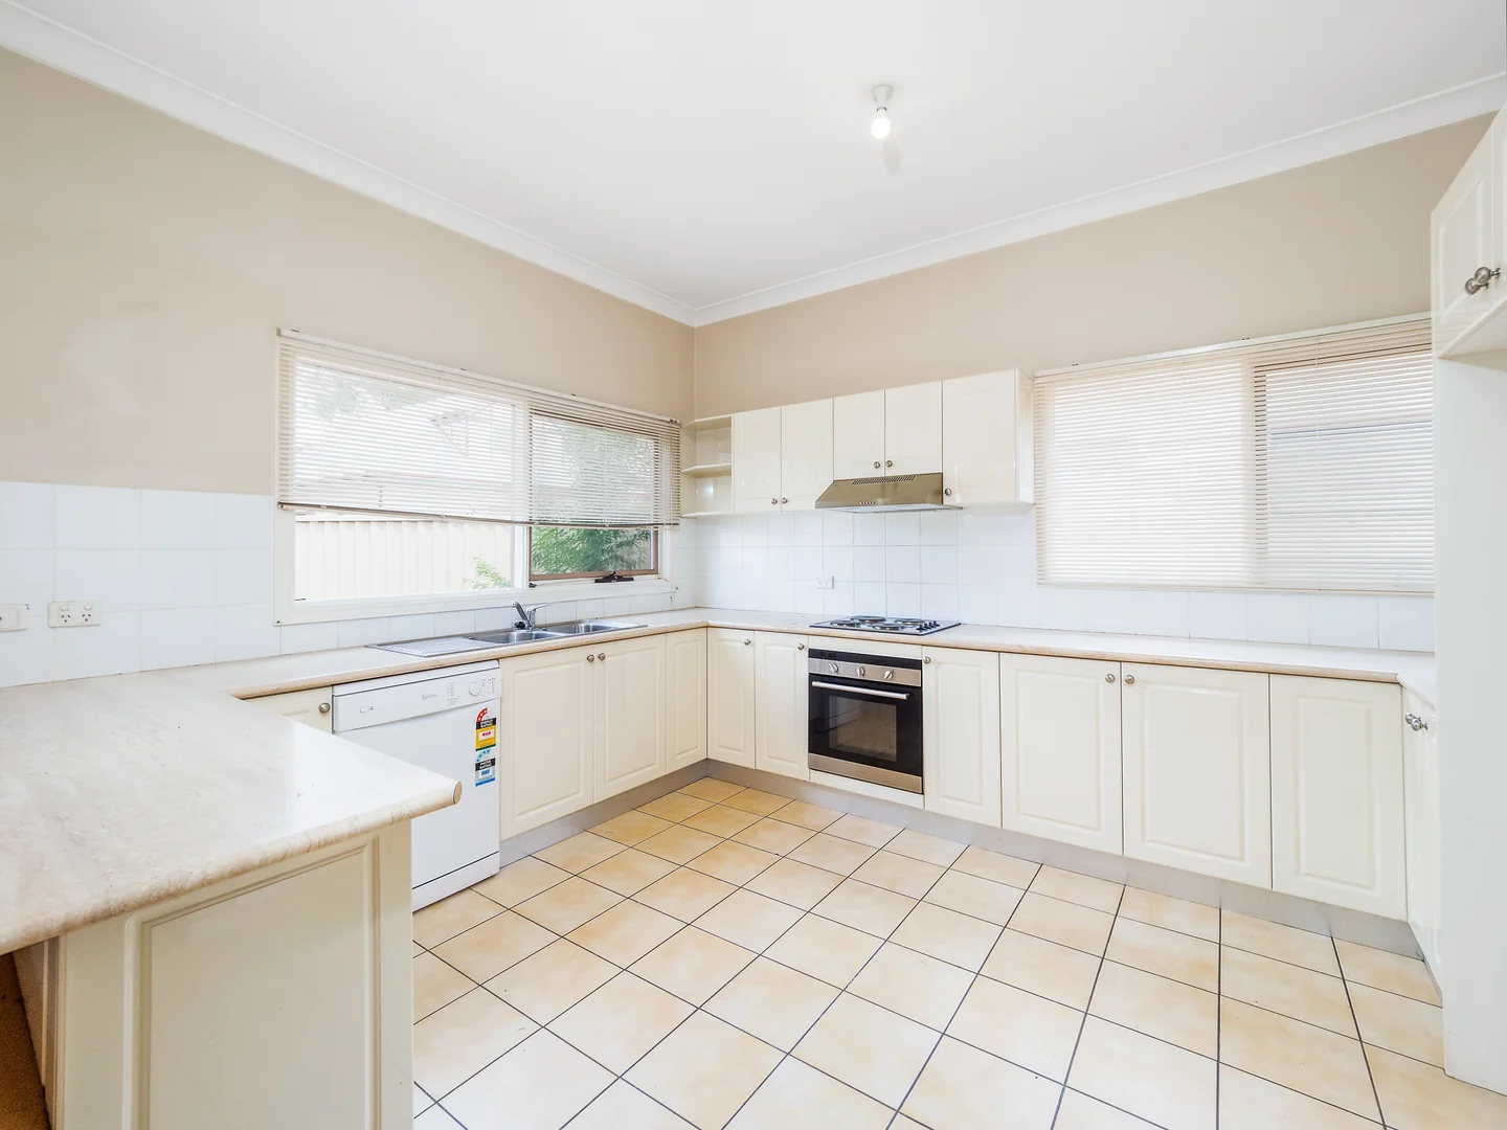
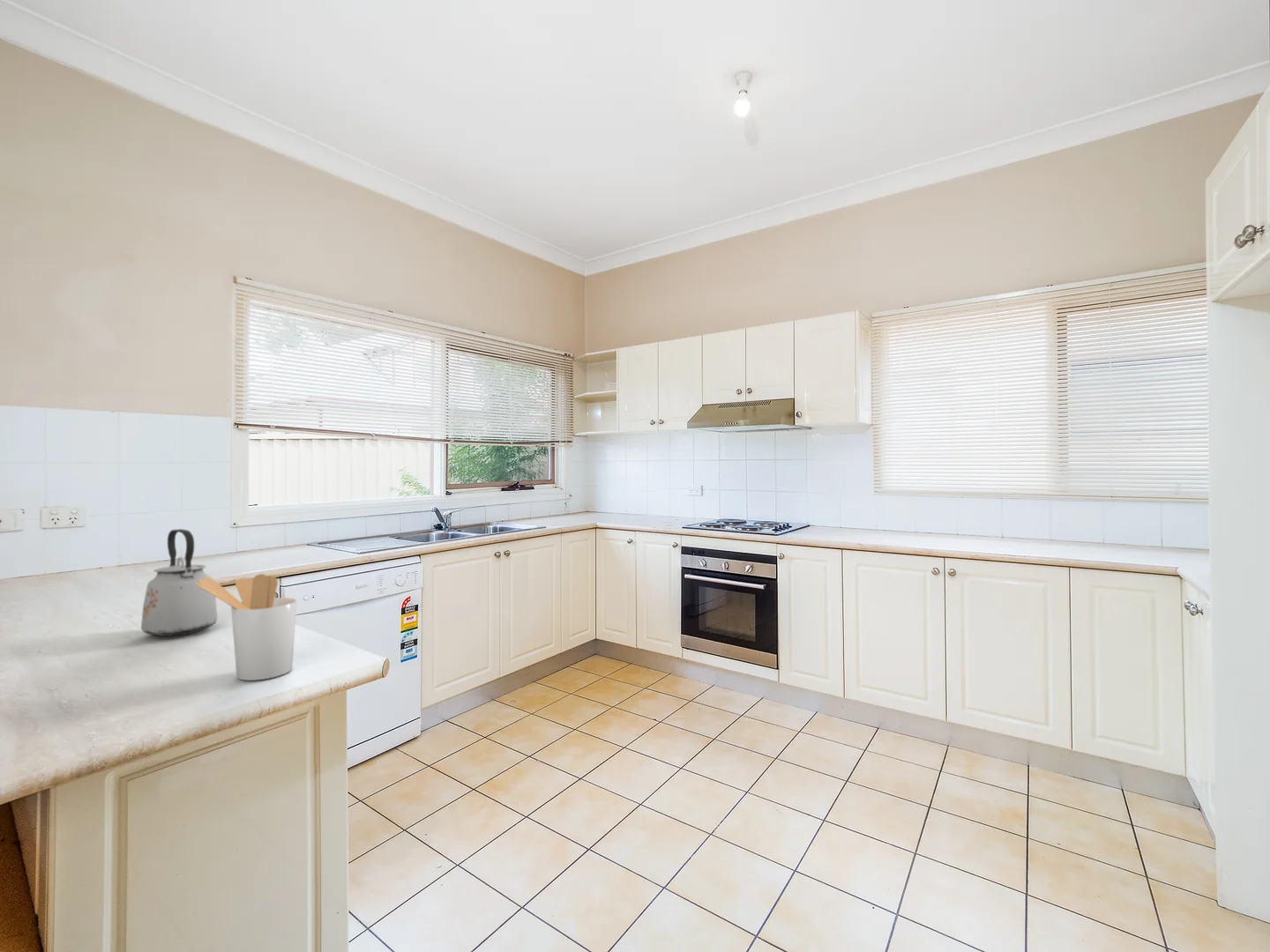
+ utensil holder [195,573,298,681]
+ kettle [140,528,219,637]
